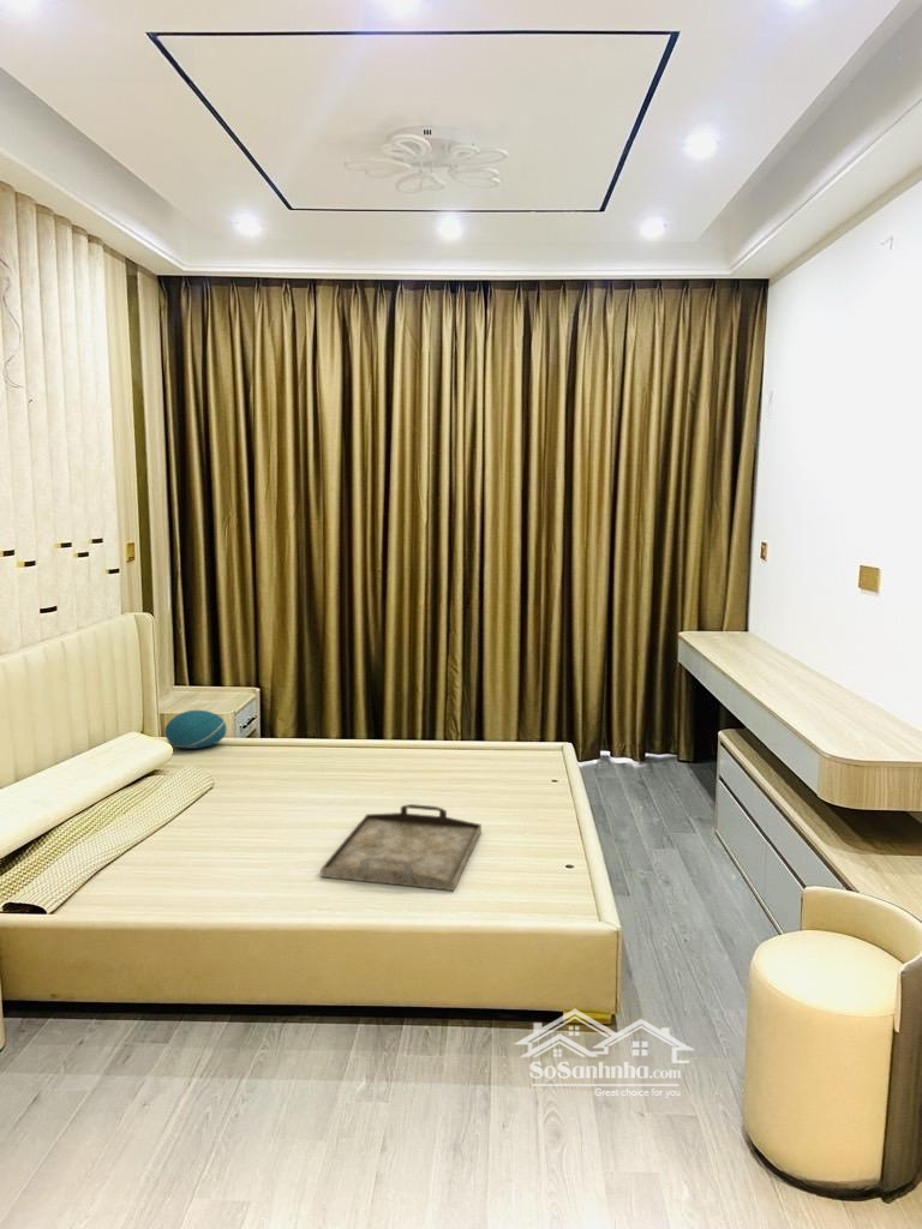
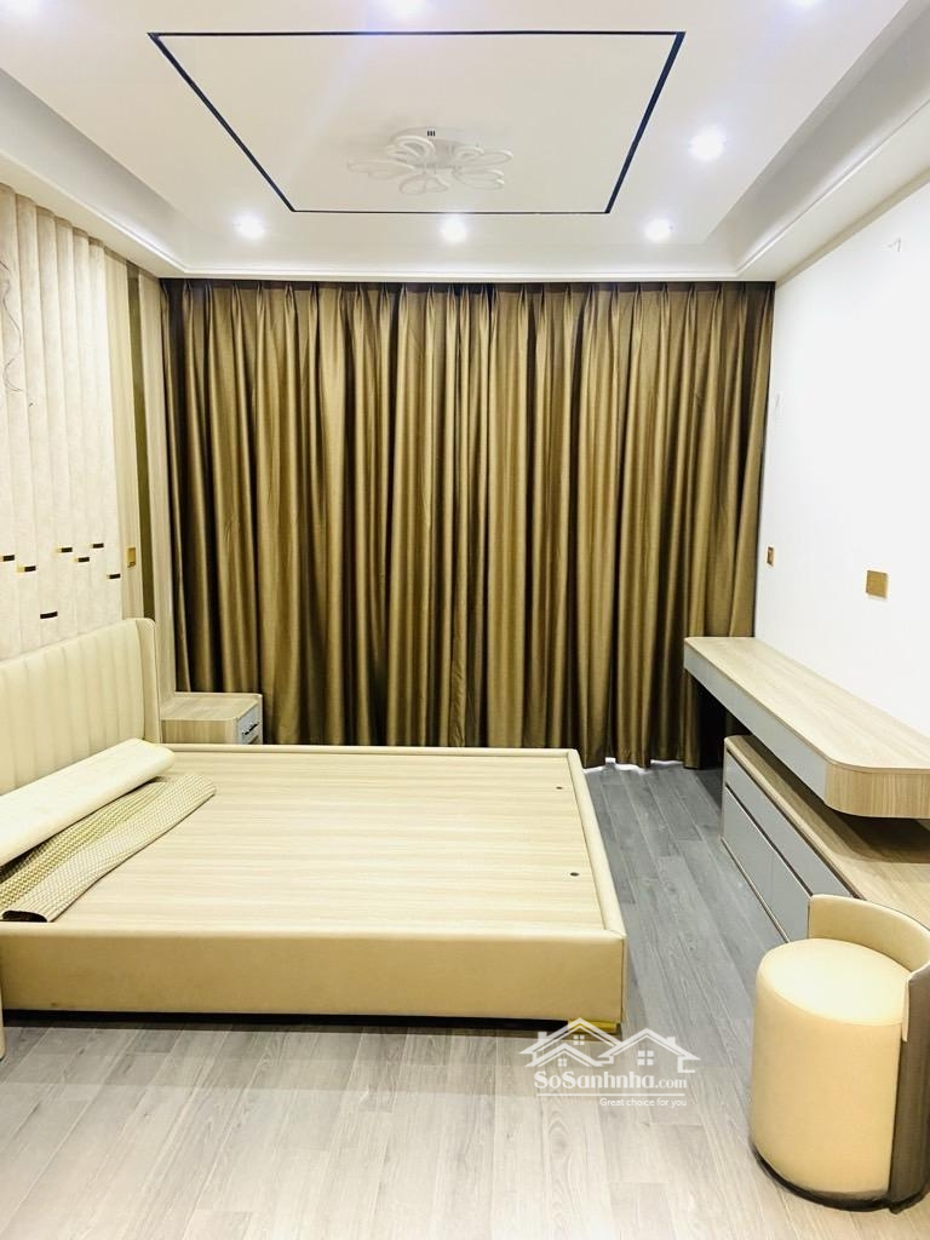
- serving tray [319,803,483,892]
- cushion [163,709,227,750]
